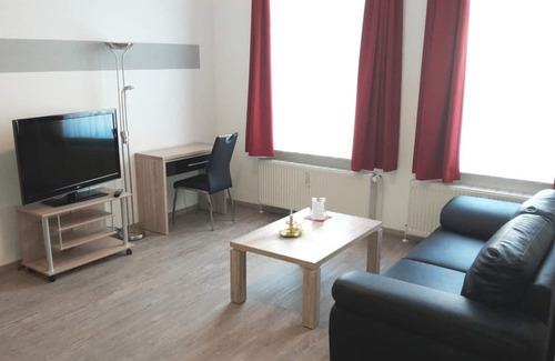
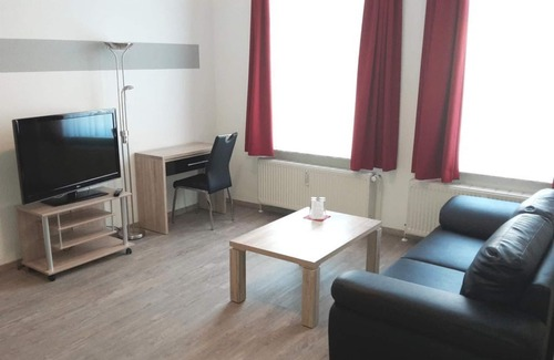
- candle holder [279,208,304,238]
